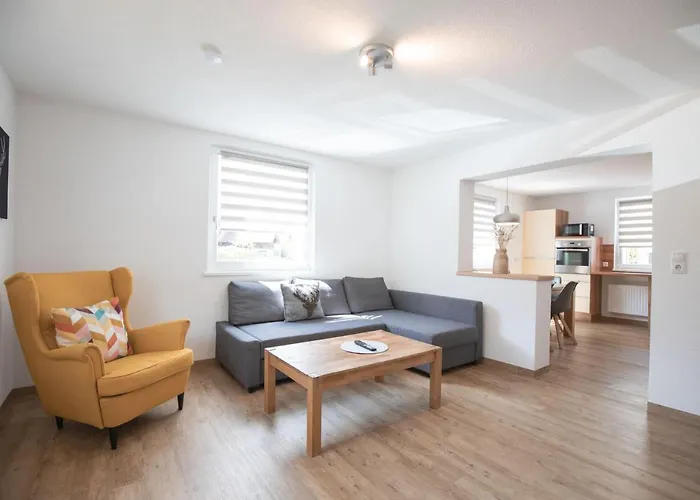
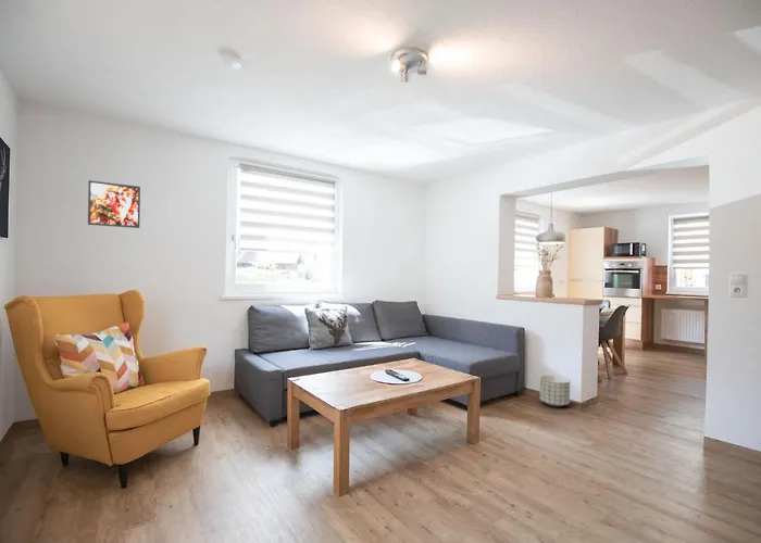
+ planter [538,375,571,408]
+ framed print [87,179,141,229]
